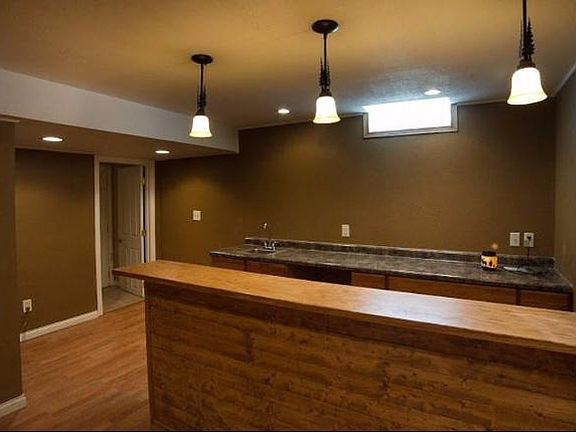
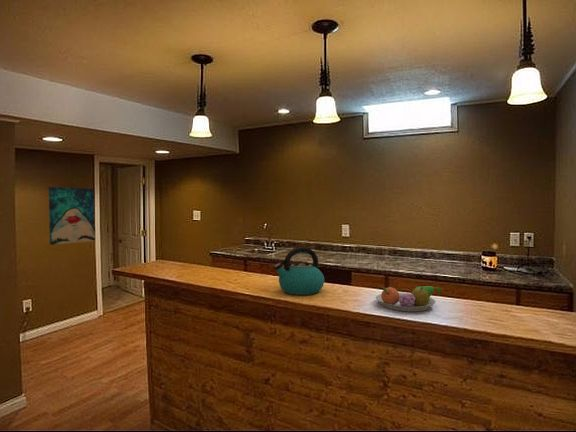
+ fruit bowl [375,285,442,312]
+ kettle [273,246,325,296]
+ wall art [48,186,96,246]
